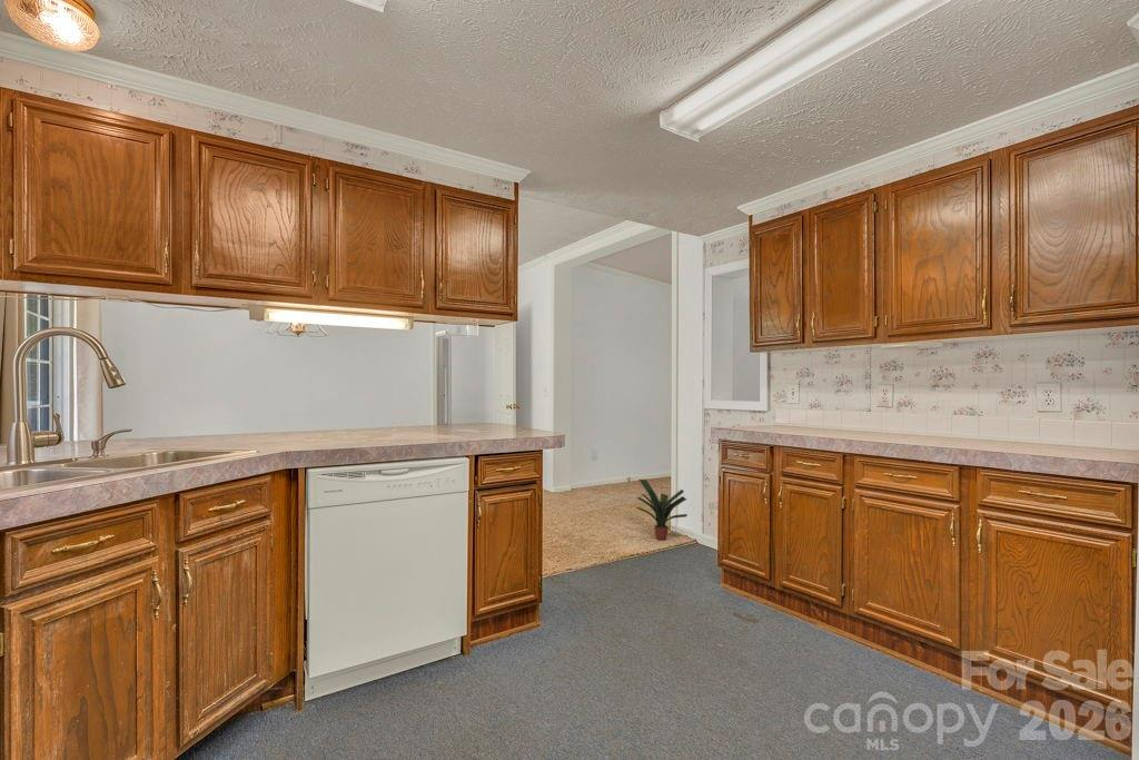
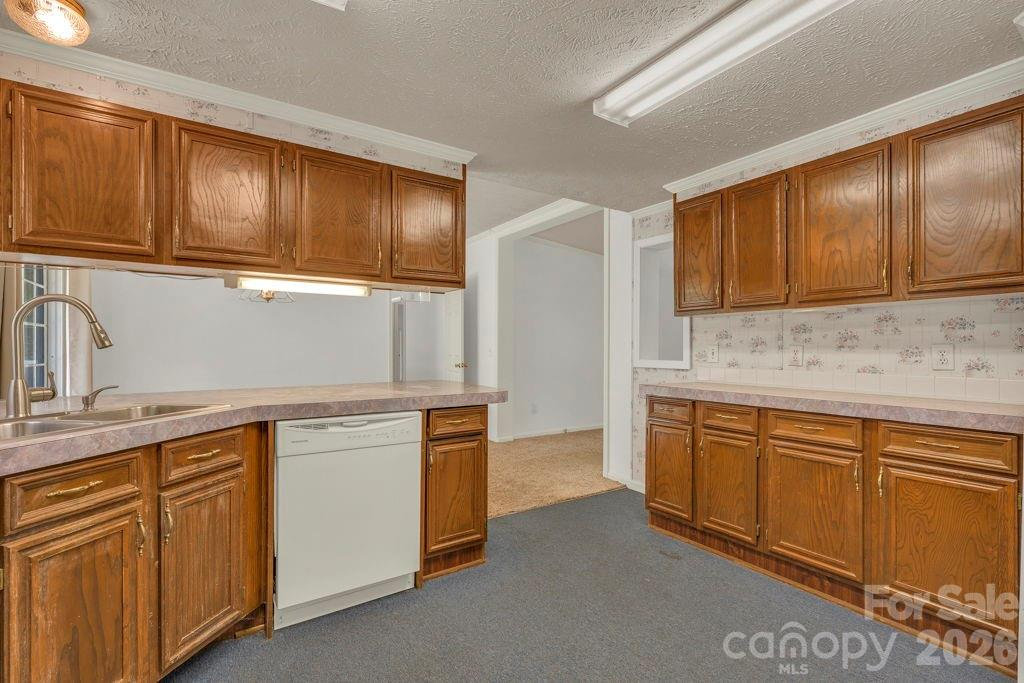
- potted plant [635,478,689,542]
